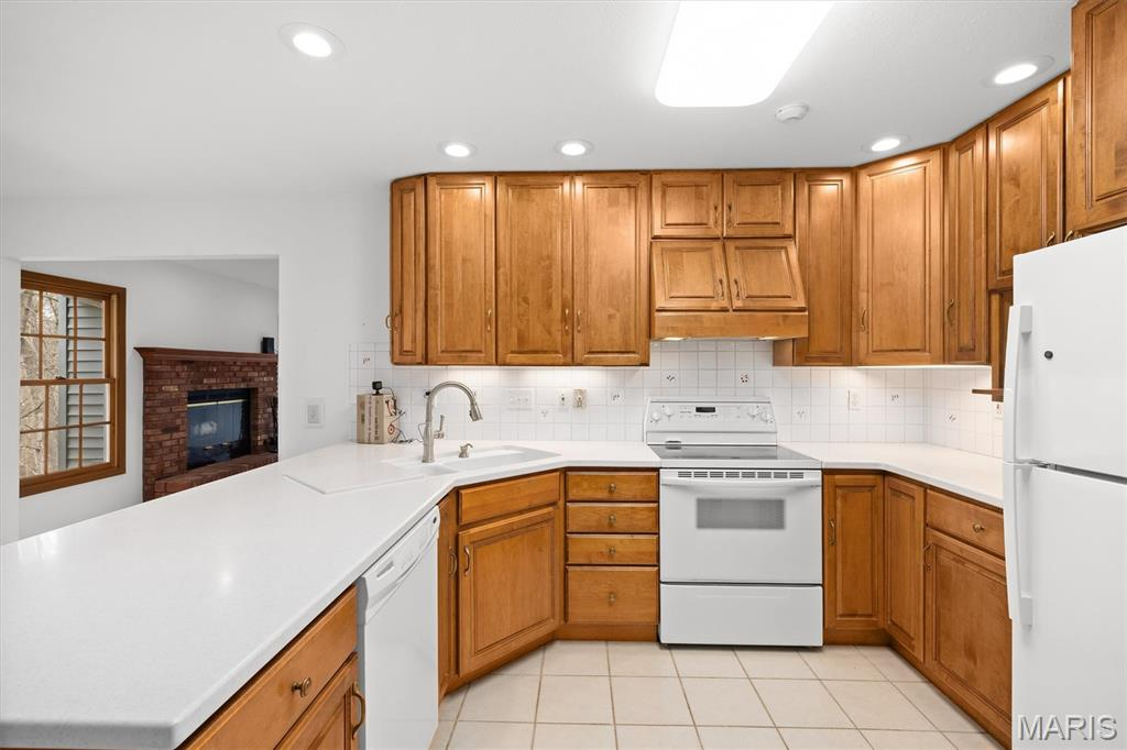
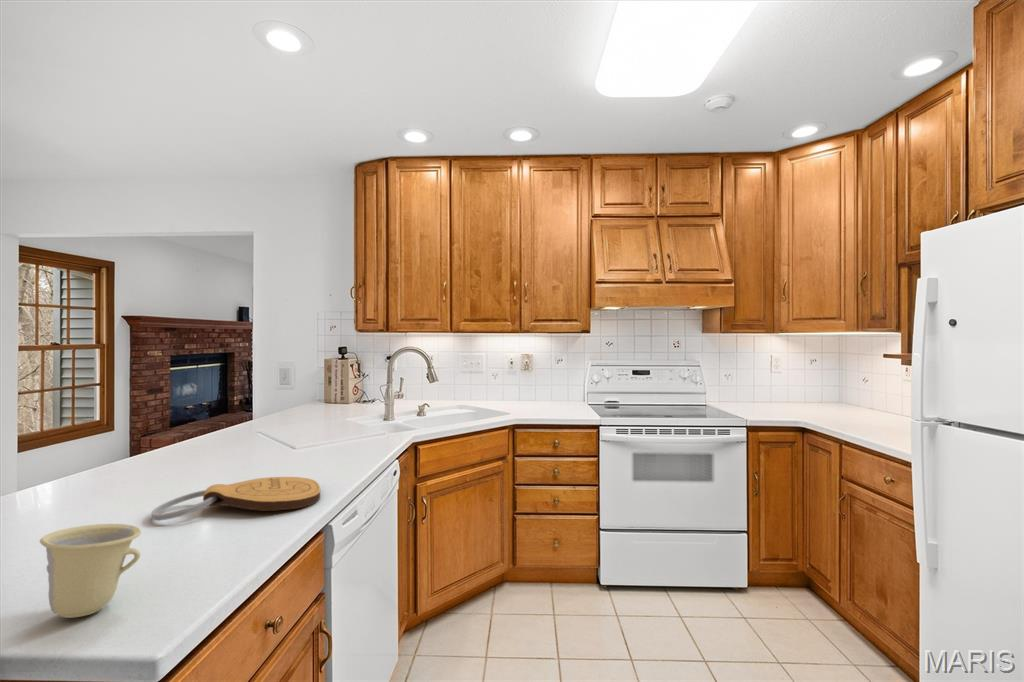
+ cup [39,523,142,619]
+ key chain [150,476,321,521]
